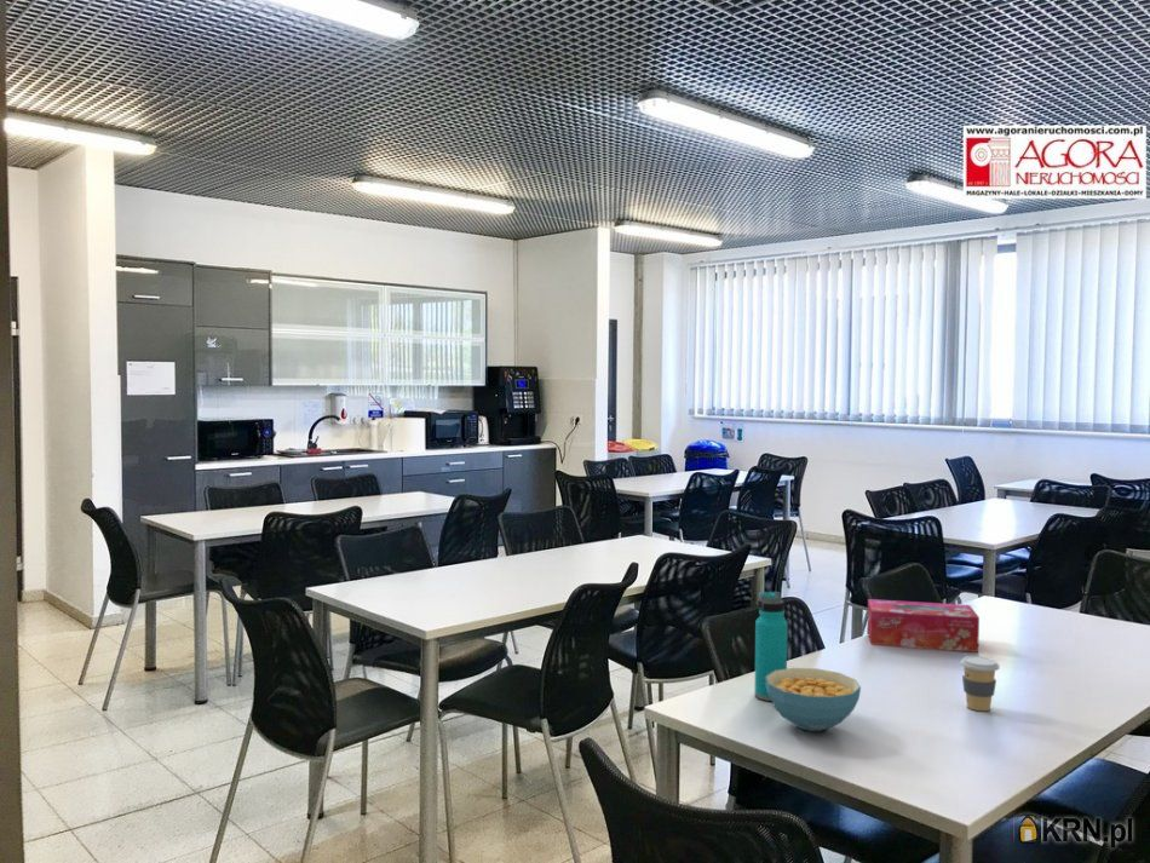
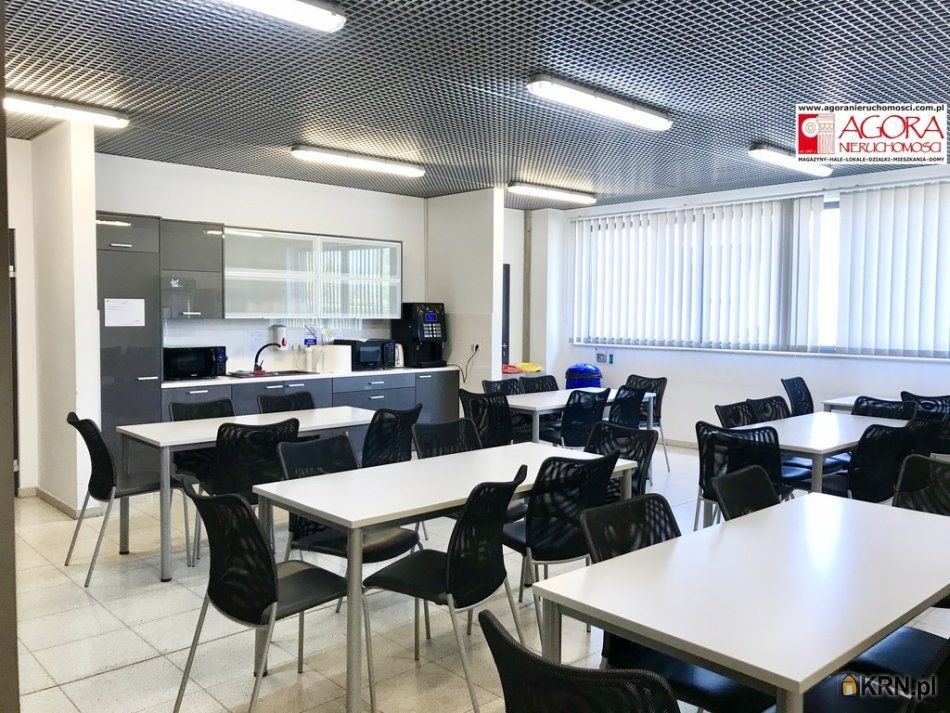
- cereal bowl [765,667,862,732]
- water bottle [753,591,789,702]
- tissue box [867,598,981,654]
- coffee cup [959,655,1001,712]
